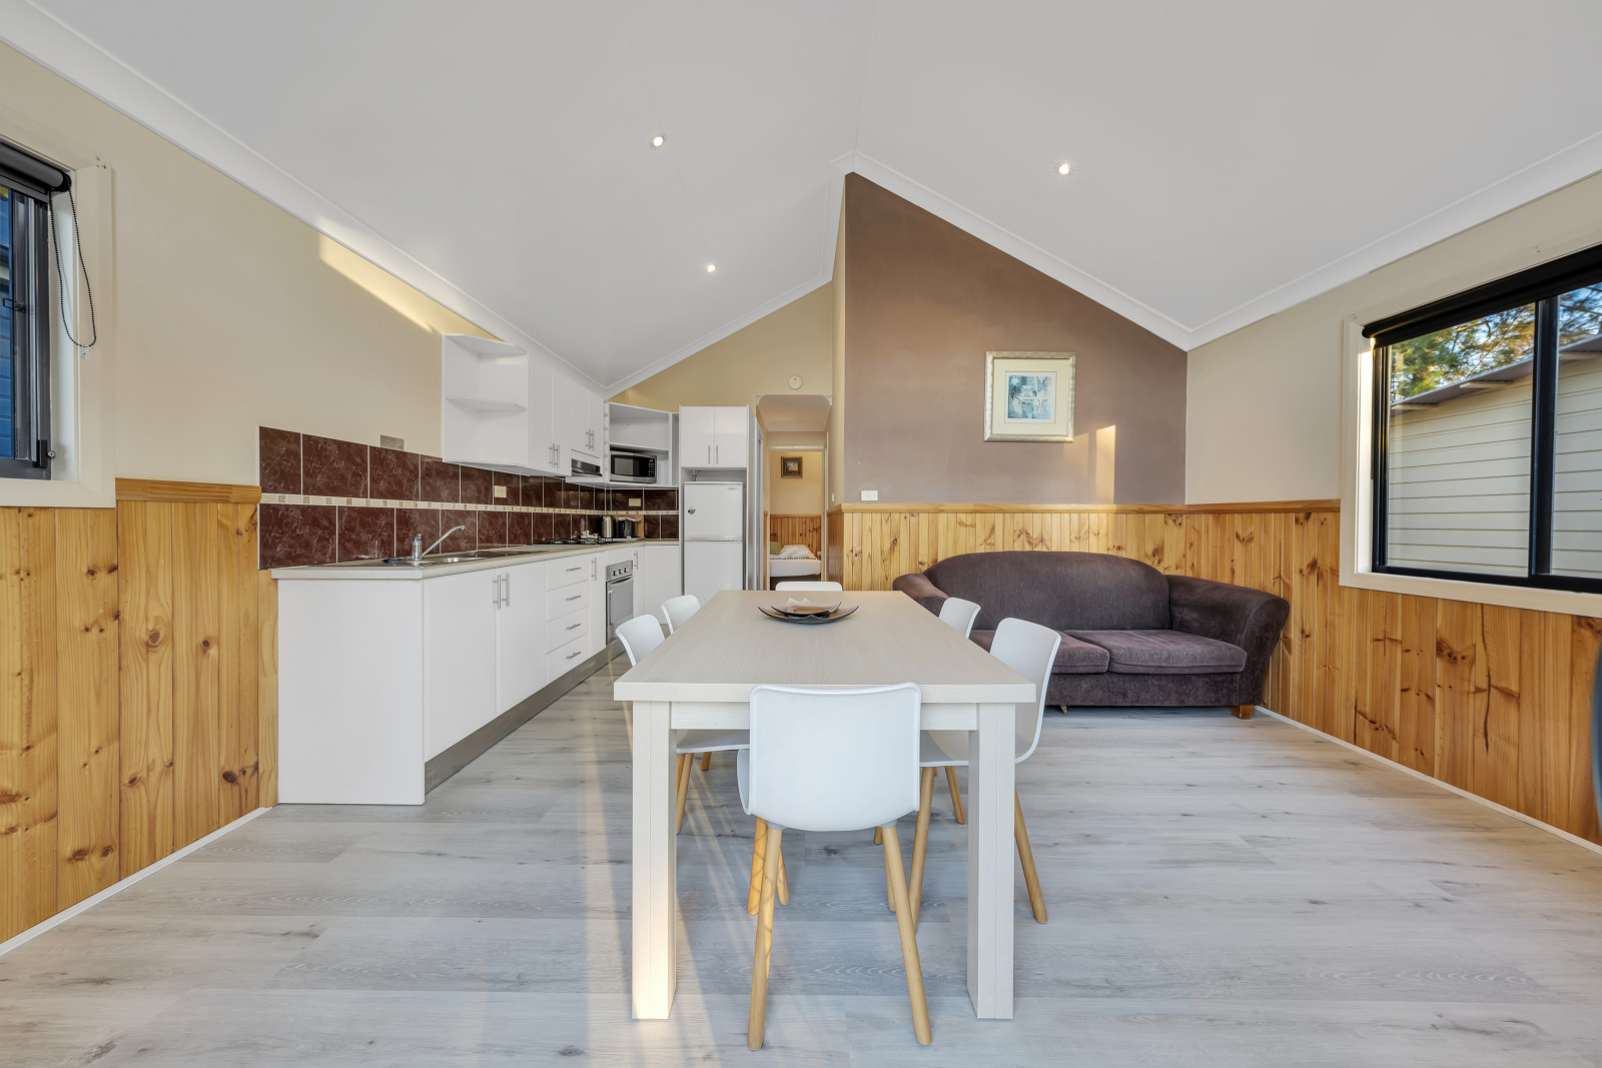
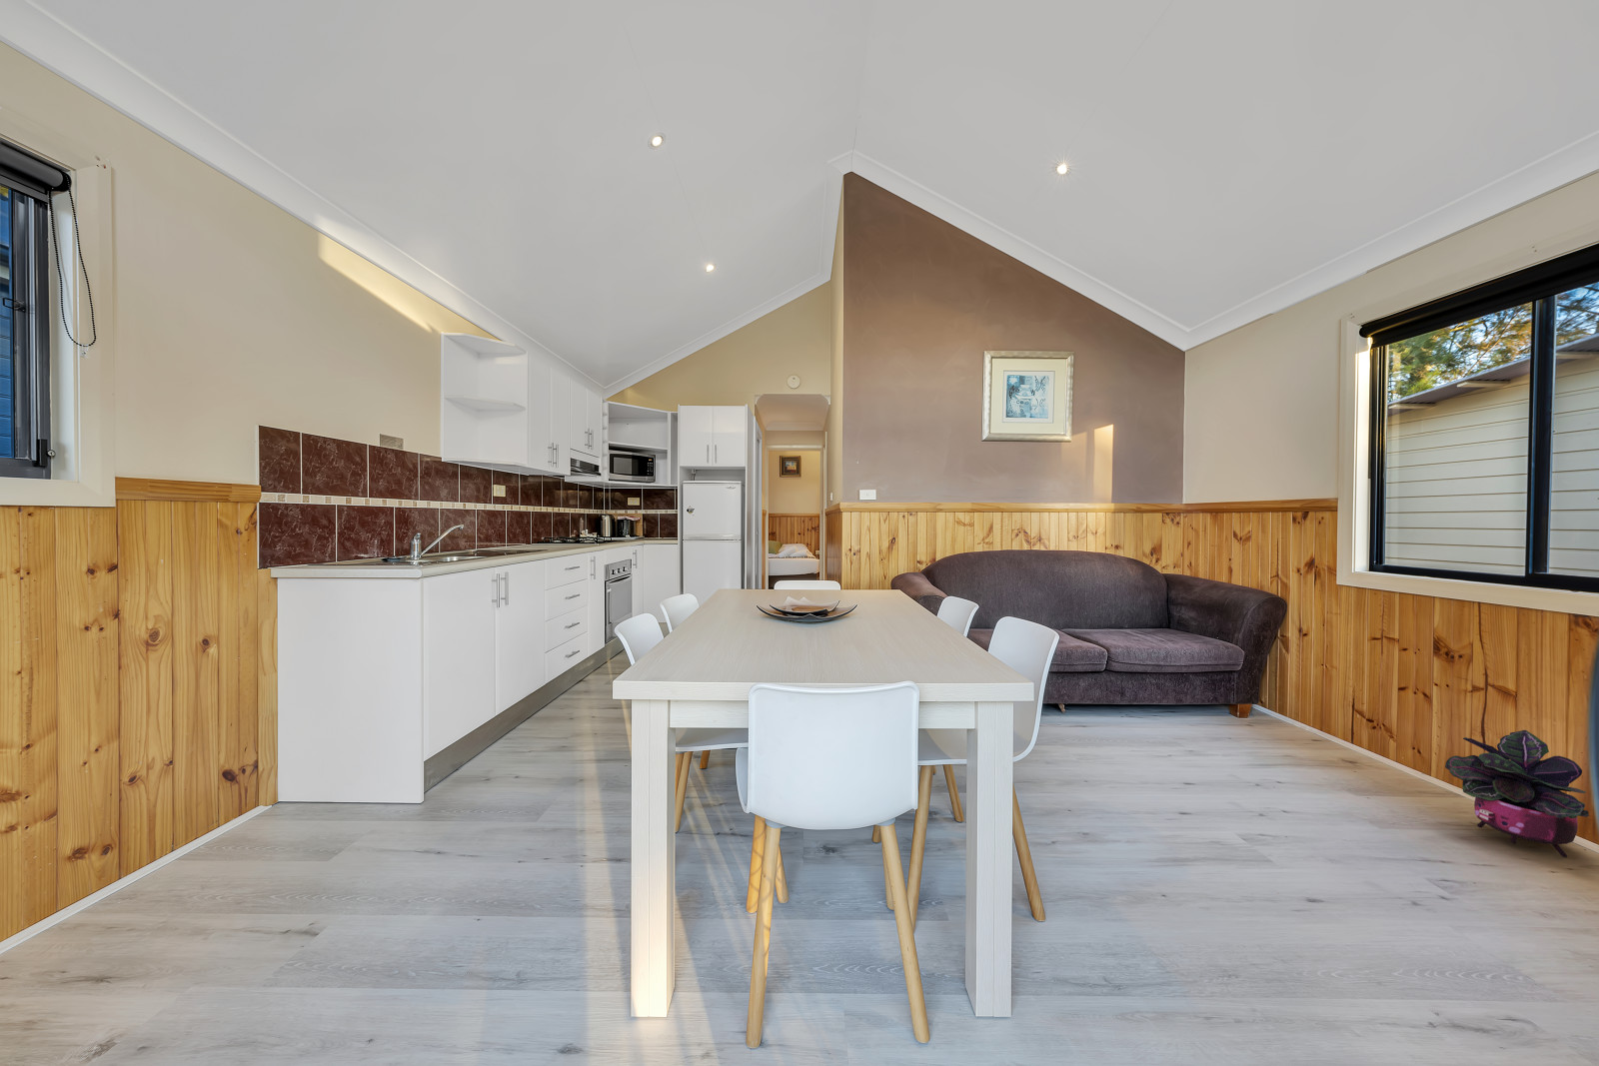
+ potted plant [1444,729,1589,858]
